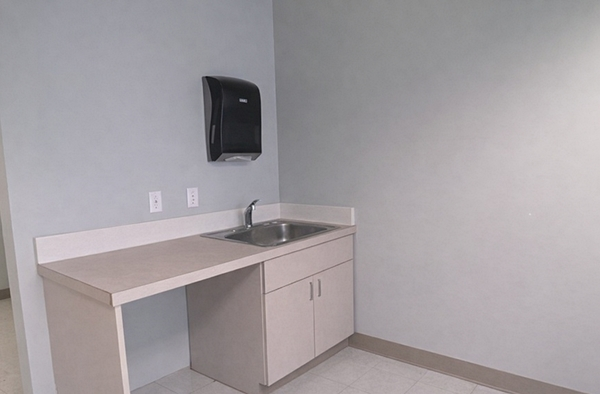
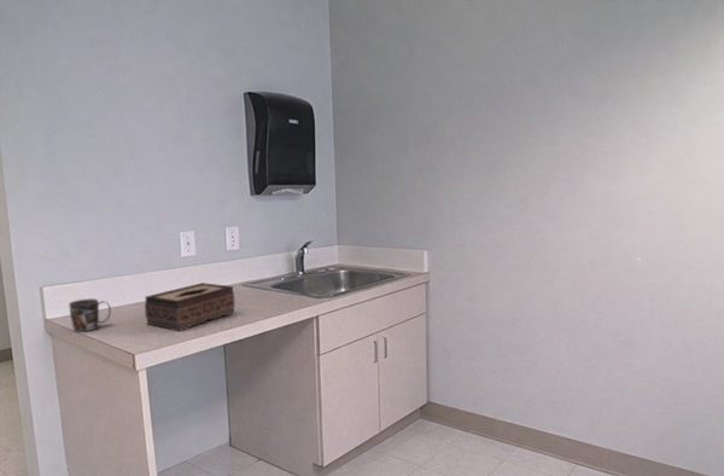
+ mug [68,297,112,333]
+ tissue box [144,281,237,332]
